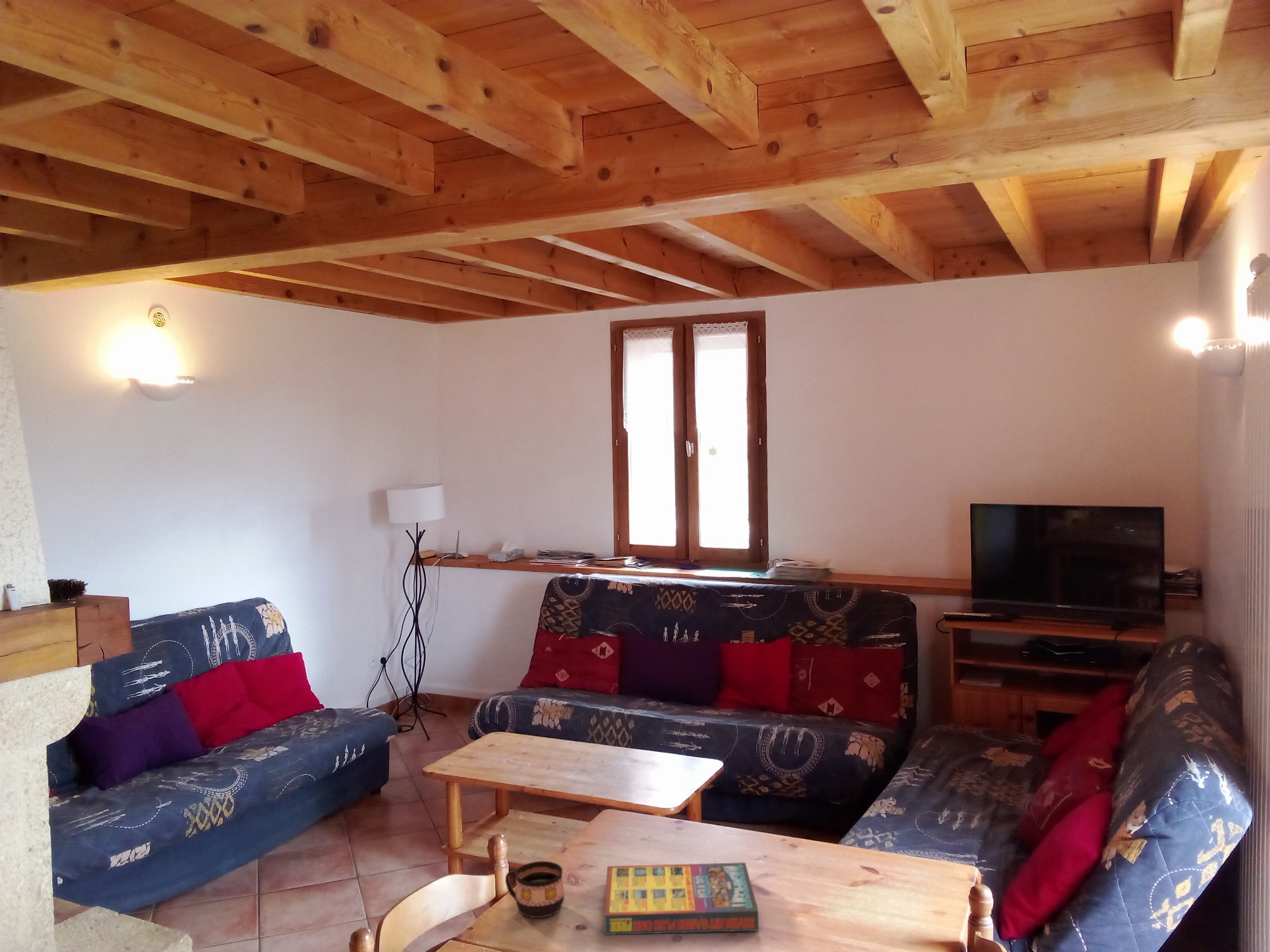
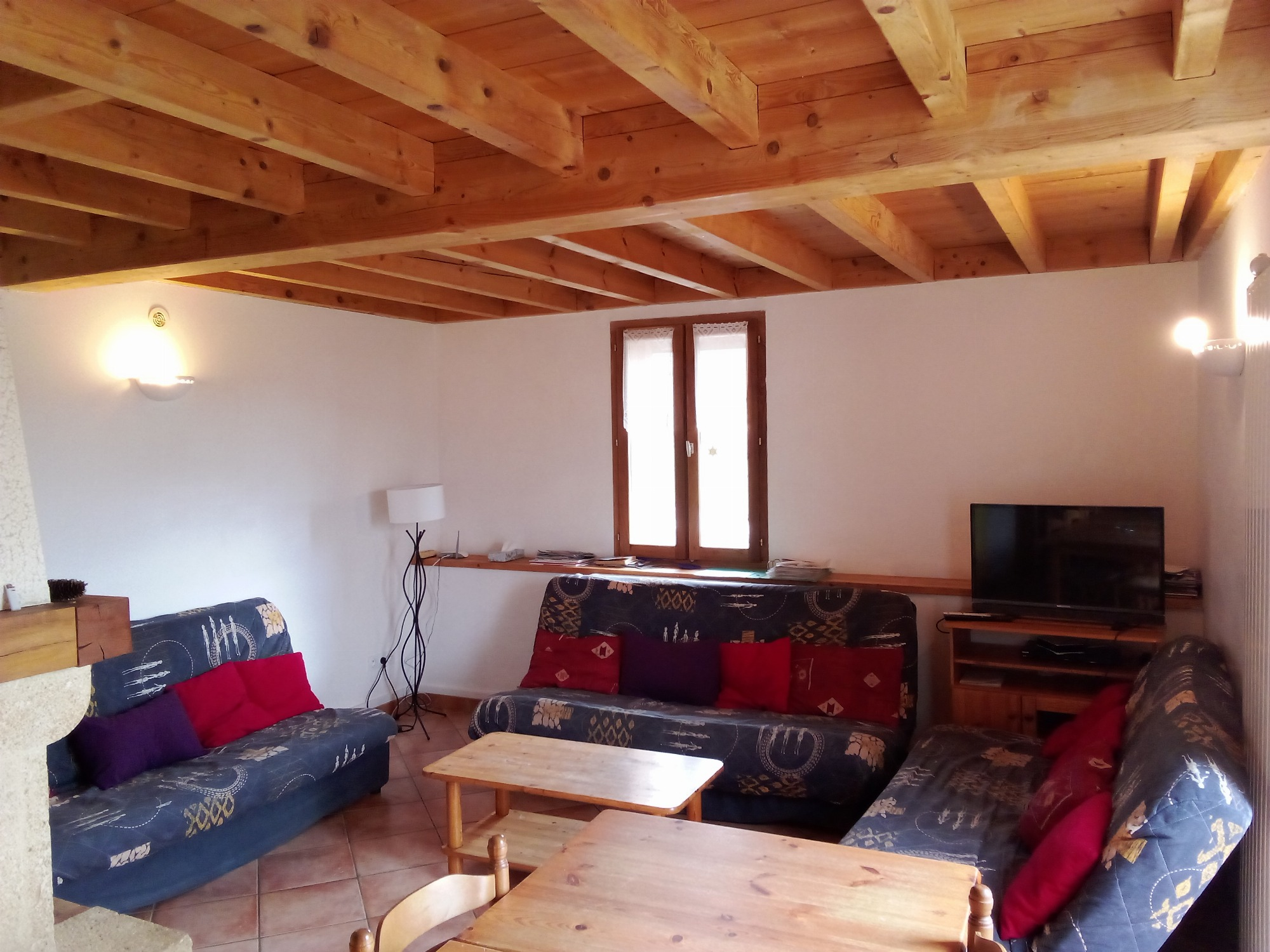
- cup [505,861,565,918]
- game compilation box [603,862,759,935]
